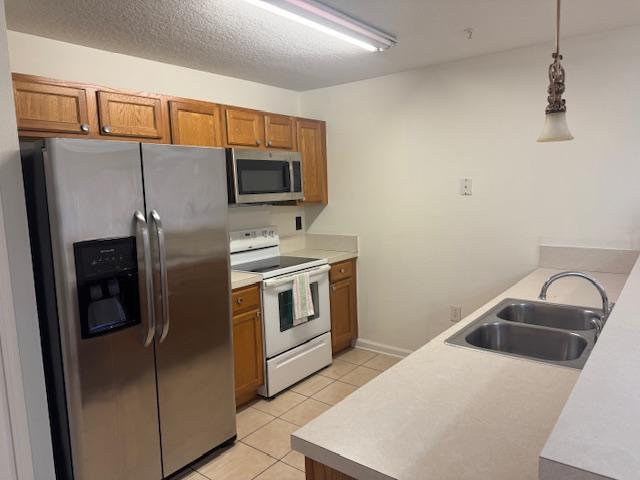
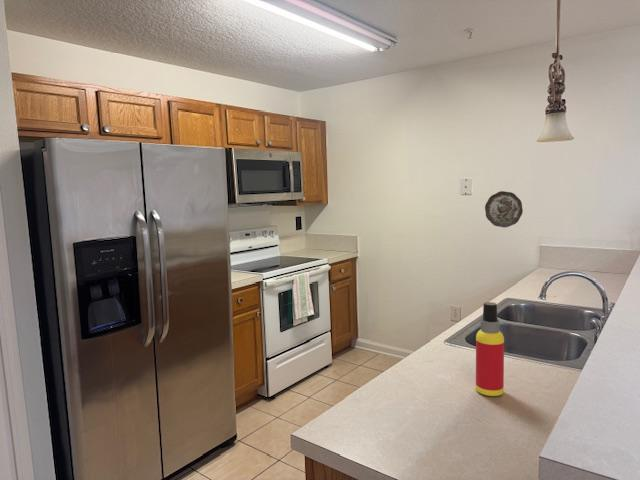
+ decorative plate [484,190,524,229]
+ spray bottle [475,301,505,397]
